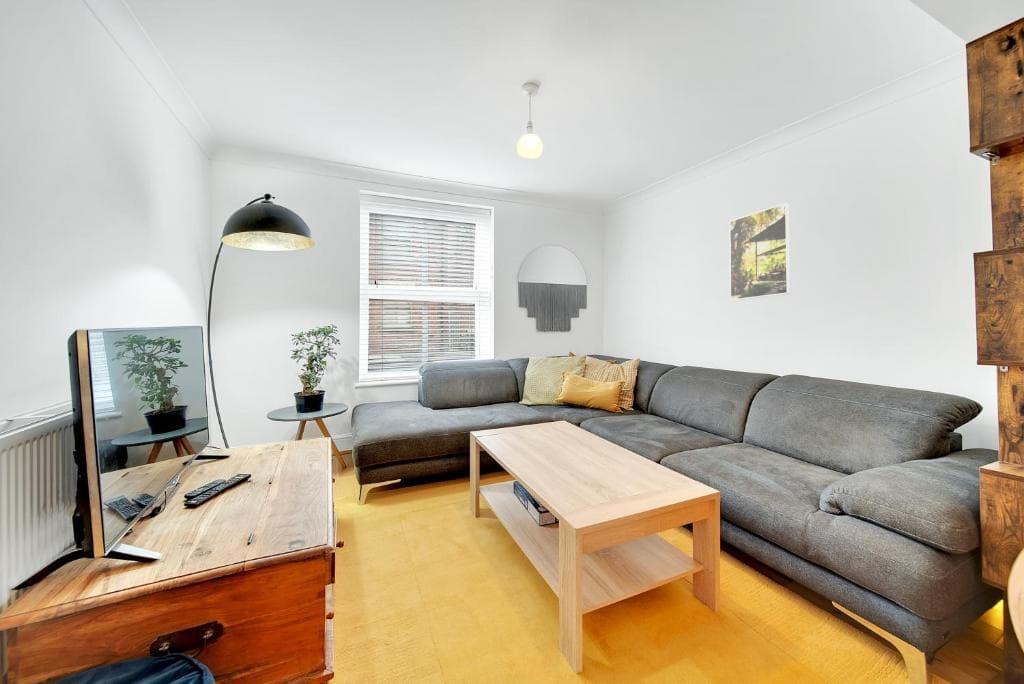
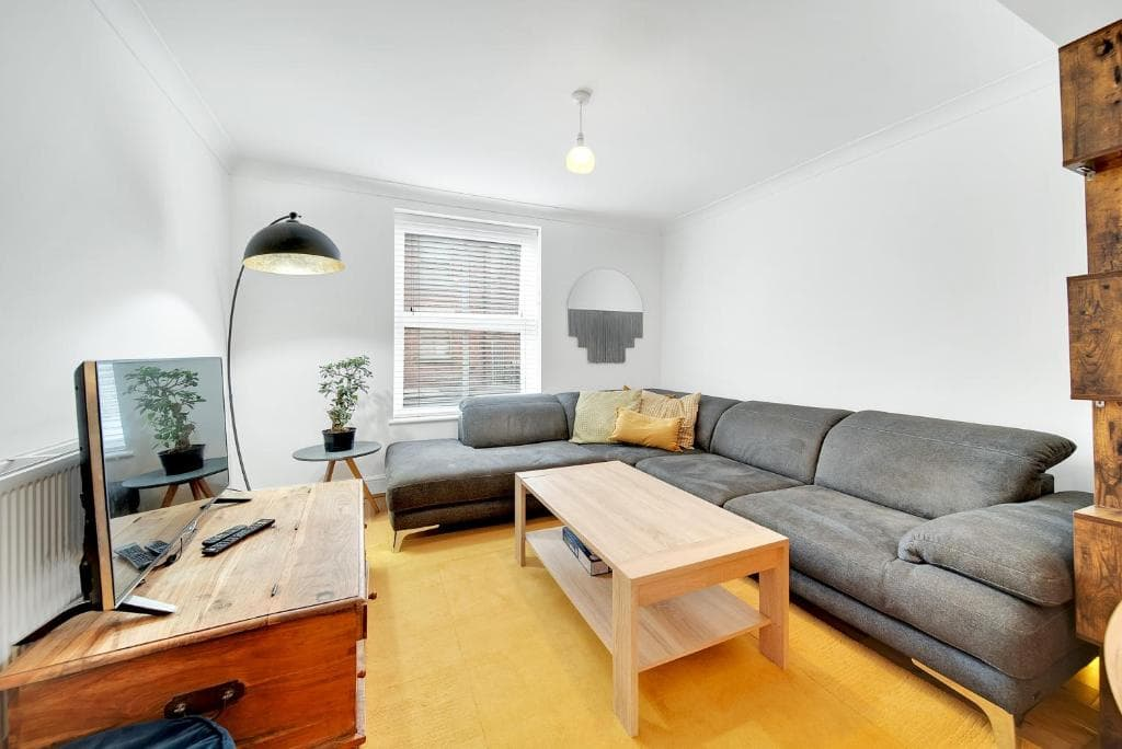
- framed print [728,202,791,302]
